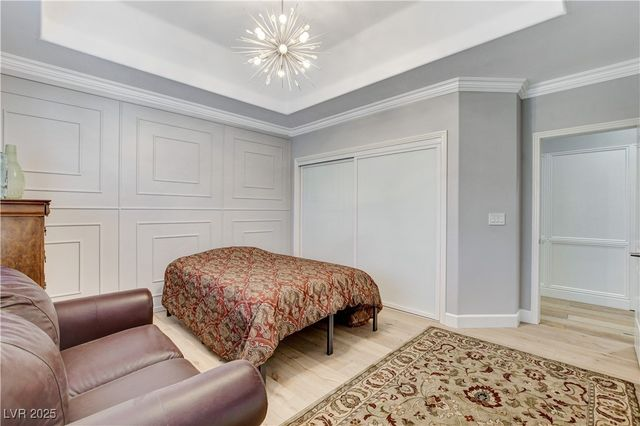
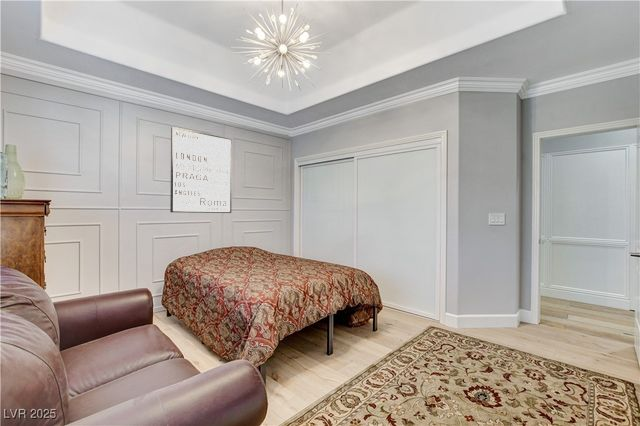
+ wall art [169,126,233,214]
